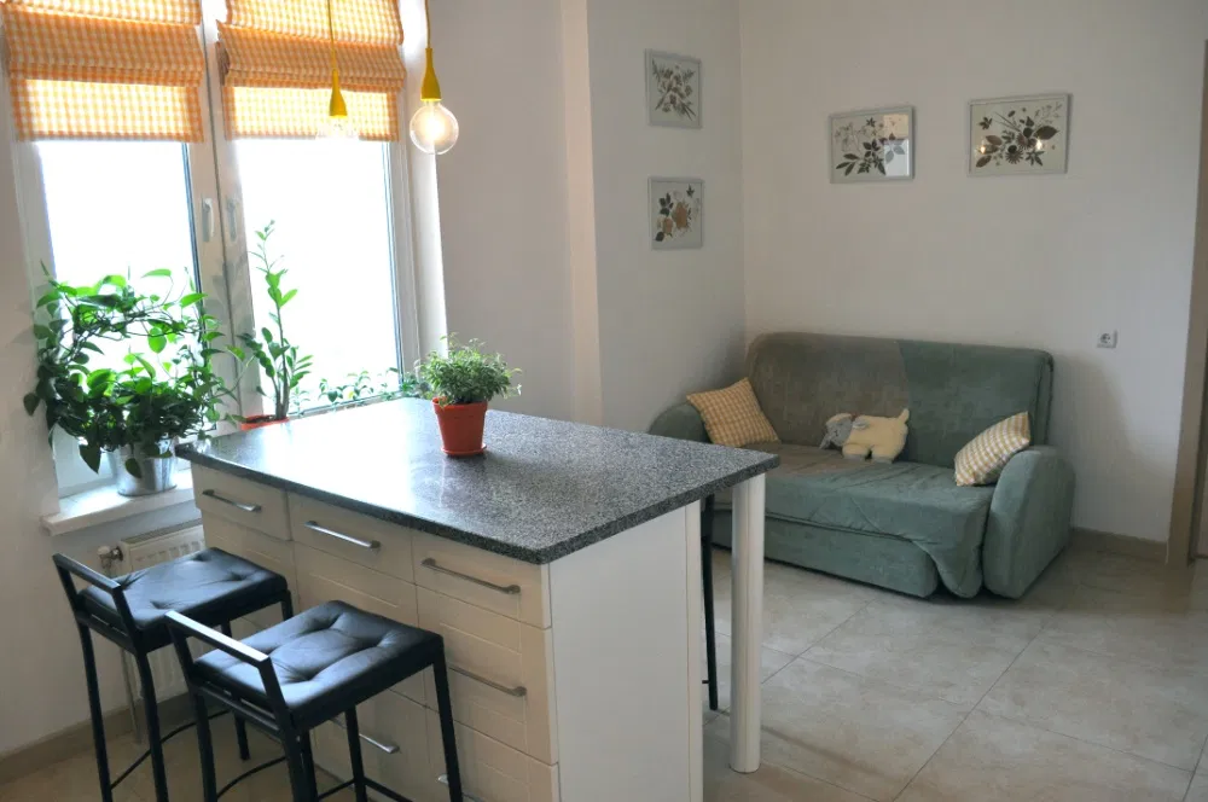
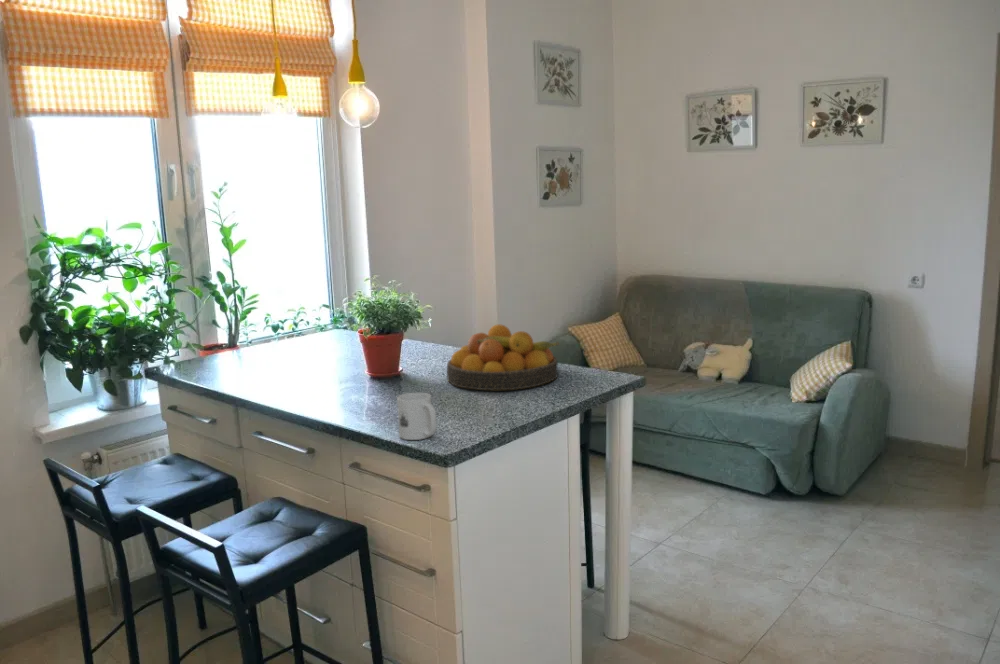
+ mug [396,392,437,441]
+ fruit bowl [446,323,560,392]
